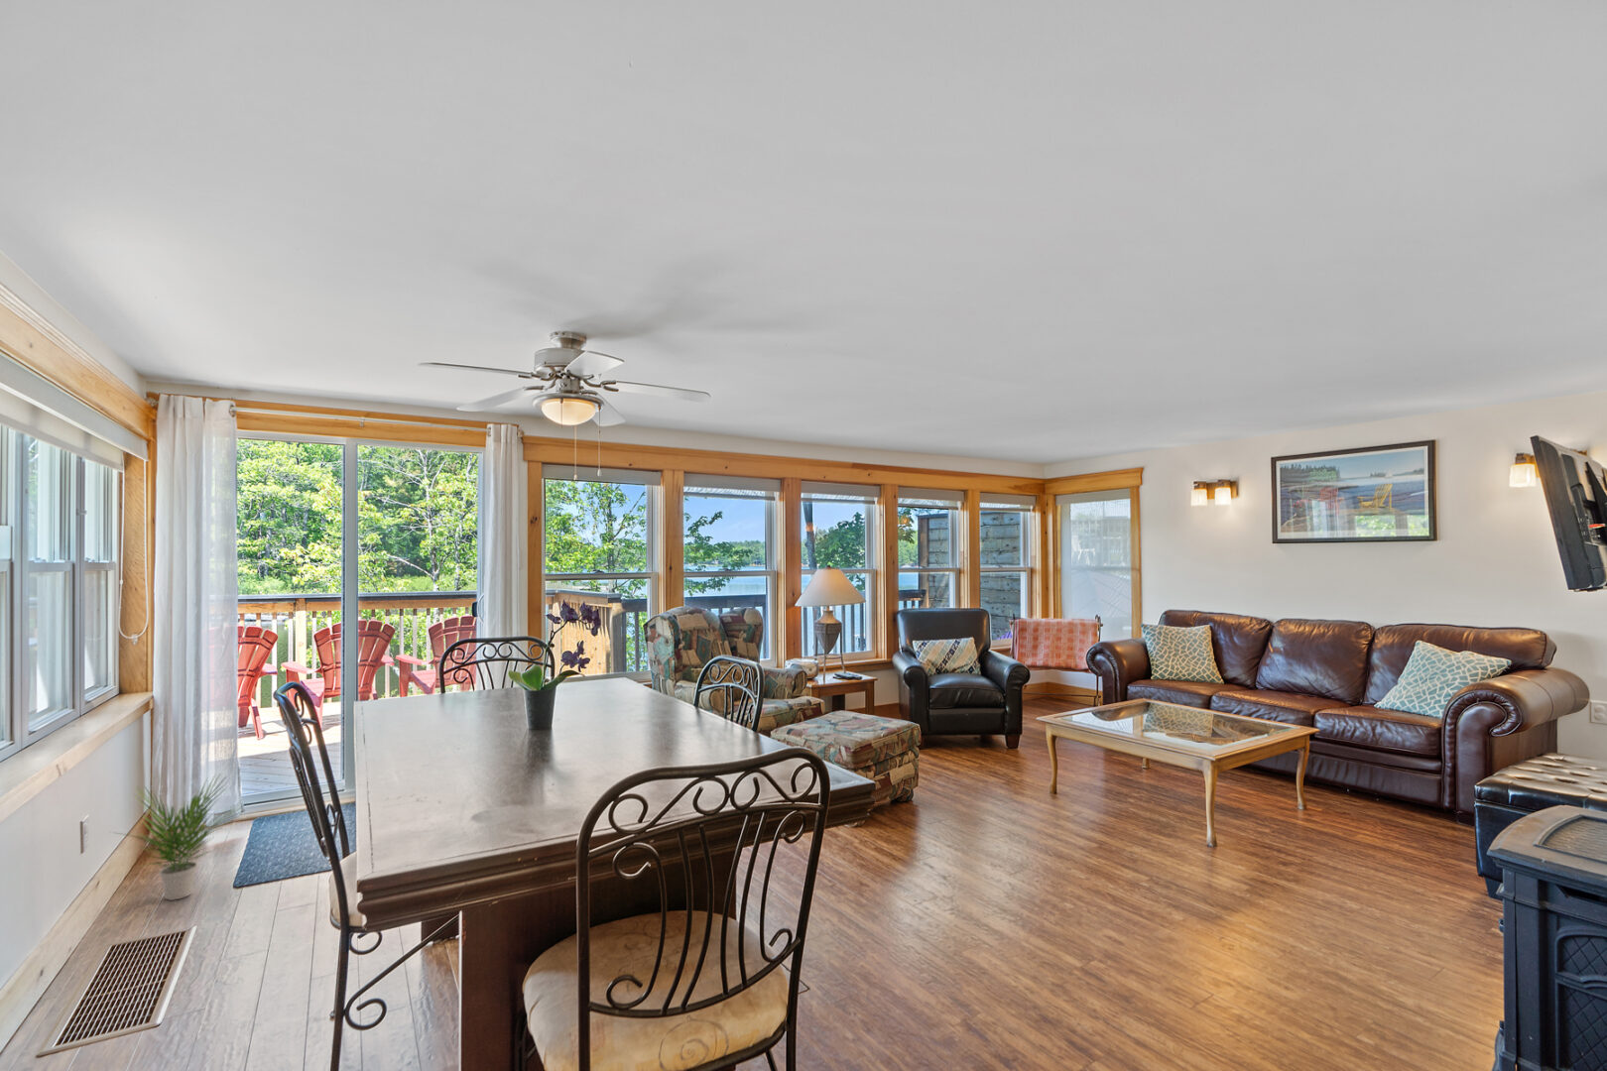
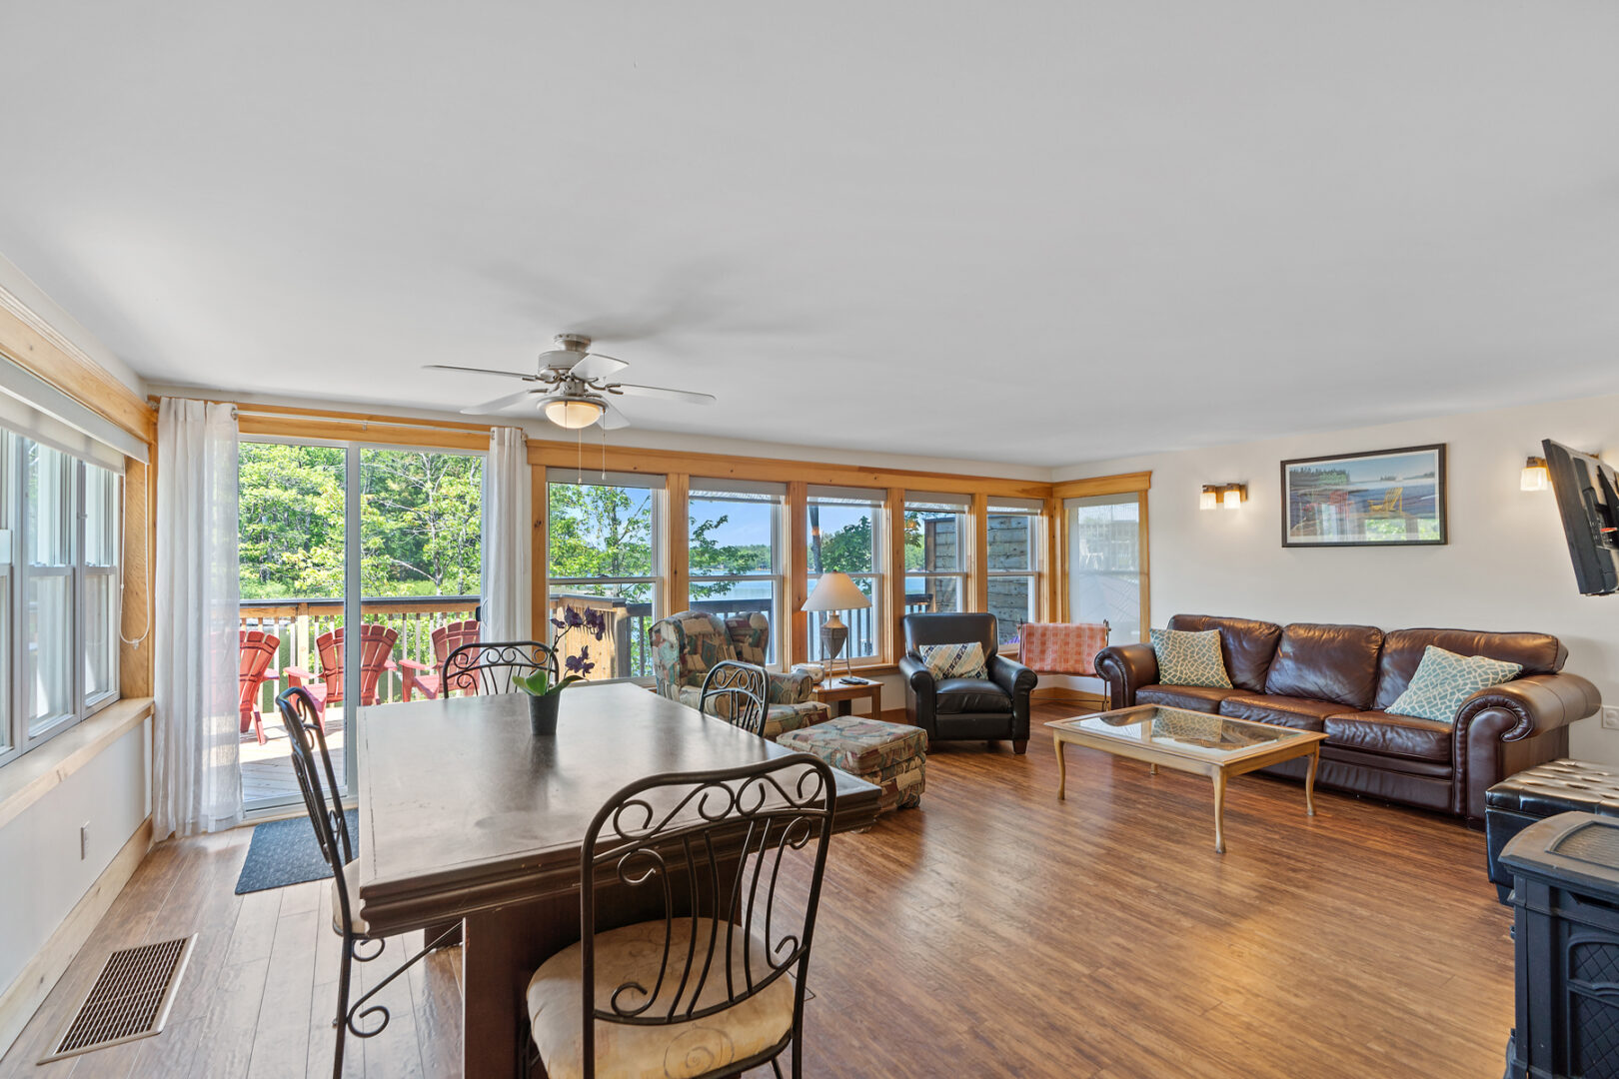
- potted plant [110,772,246,901]
